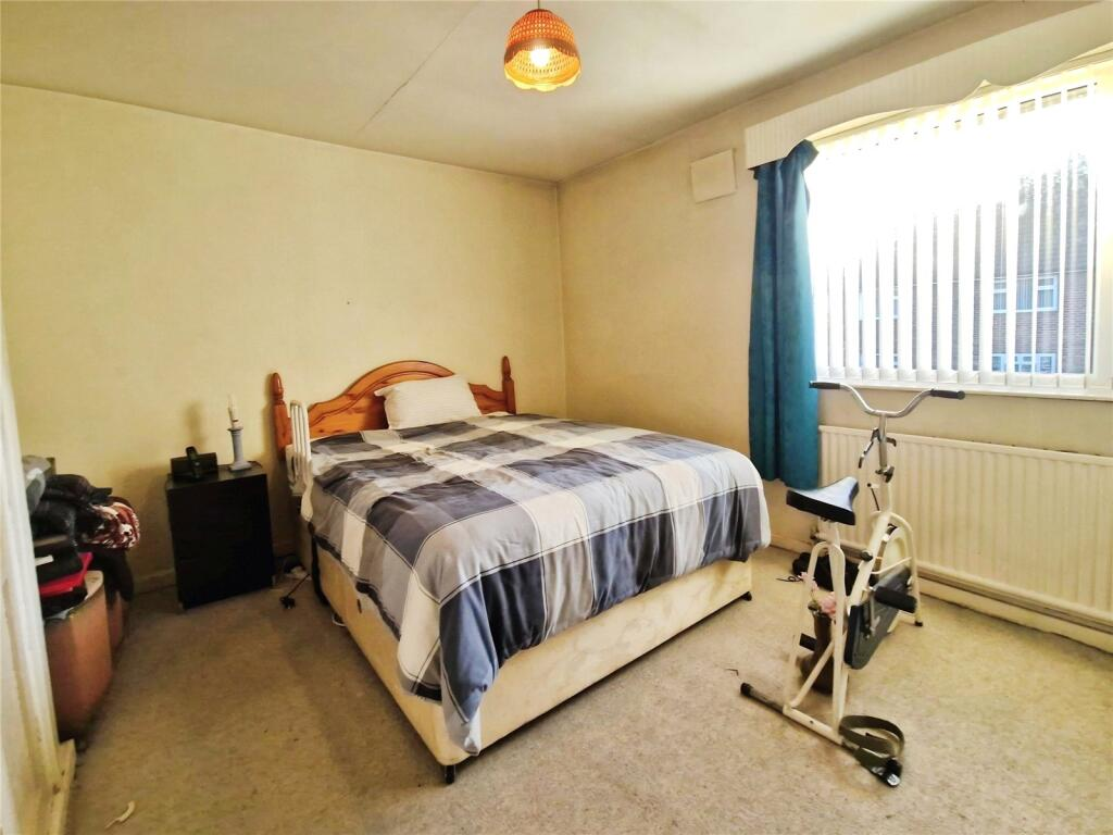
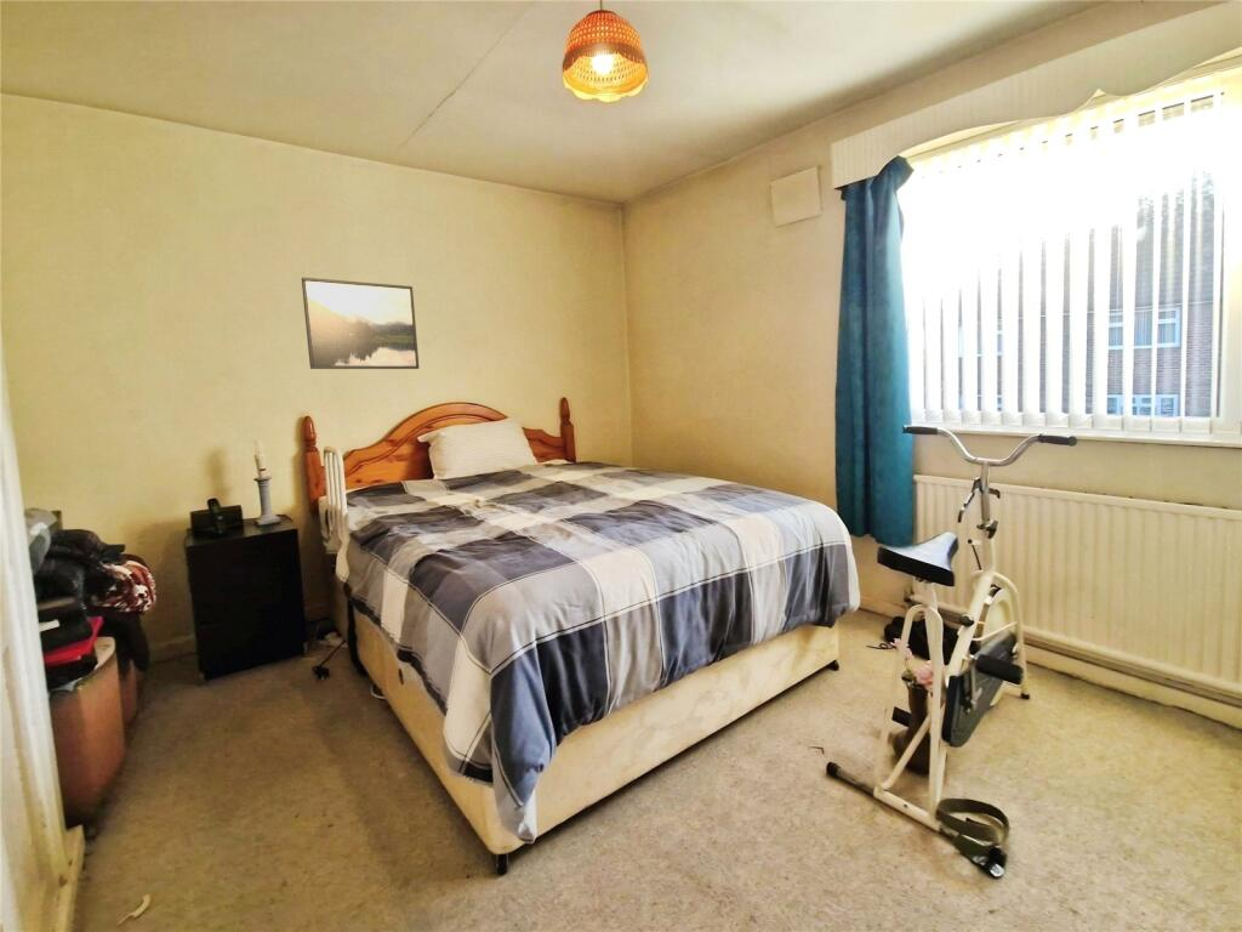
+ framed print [301,277,420,370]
